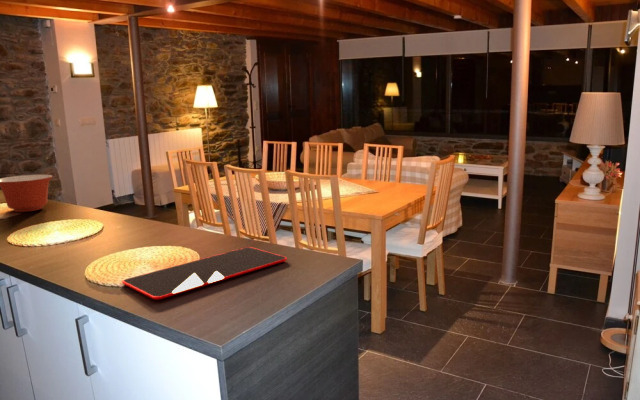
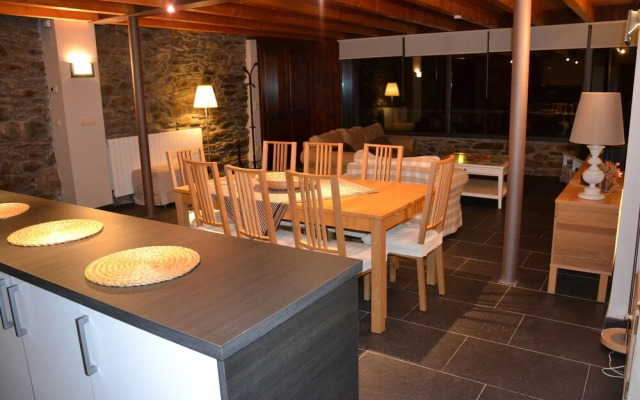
- mixing bowl [0,174,53,213]
- cutting board [121,246,288,300]
